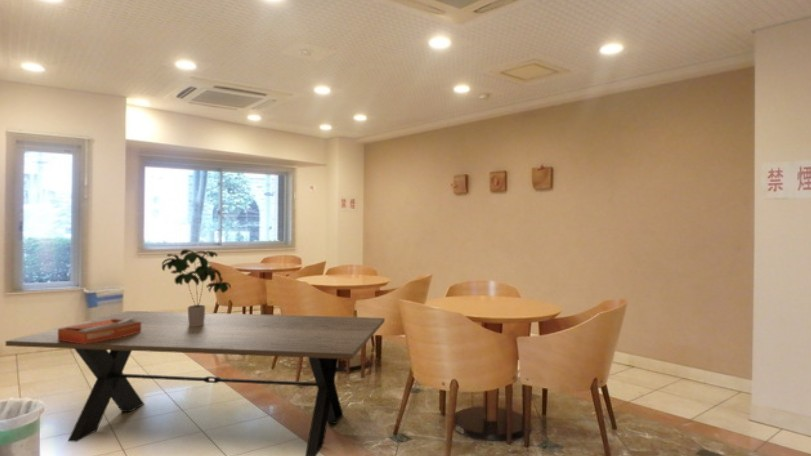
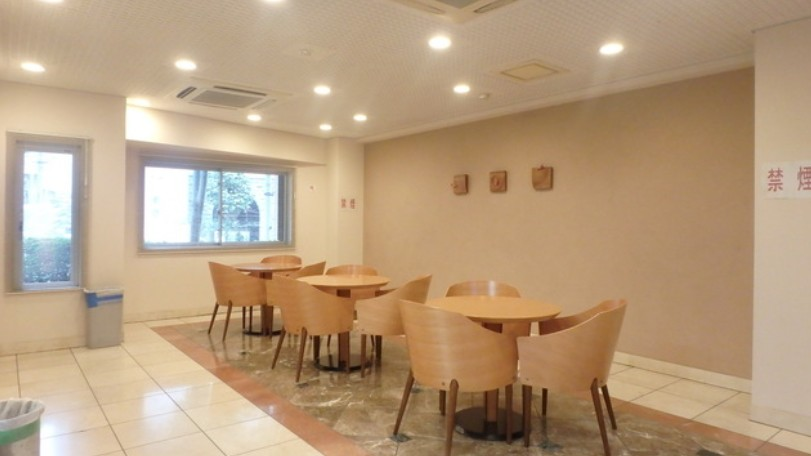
- potted plant [161,248,232,326]
- shipping box [58,316,141,344]
- dining table [5,310,386,456]
